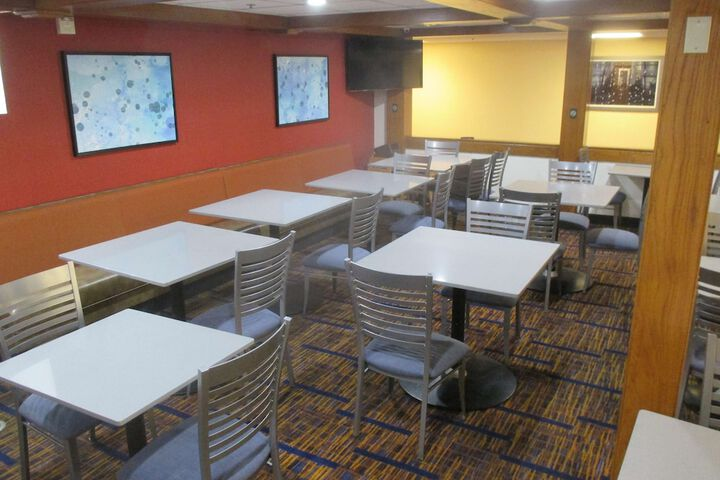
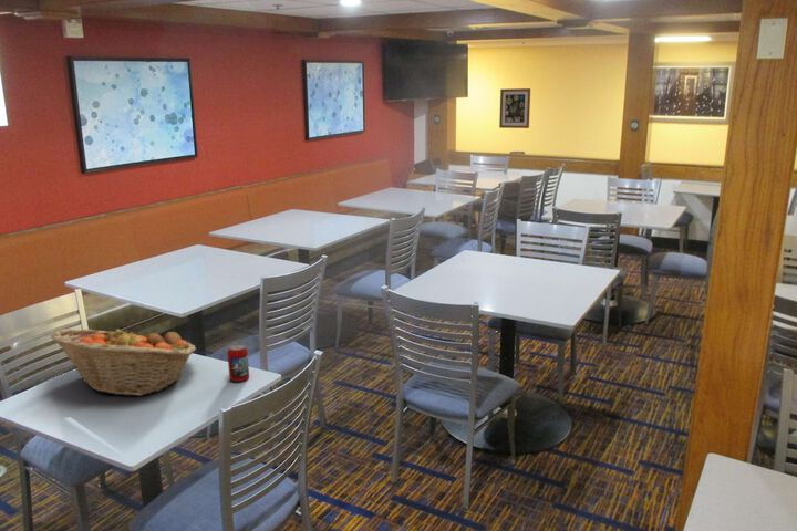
+ wall art [498,87,531,129]
+ beverage can [227,343,250,383]
+ fruit basket [49,324,197,397]
